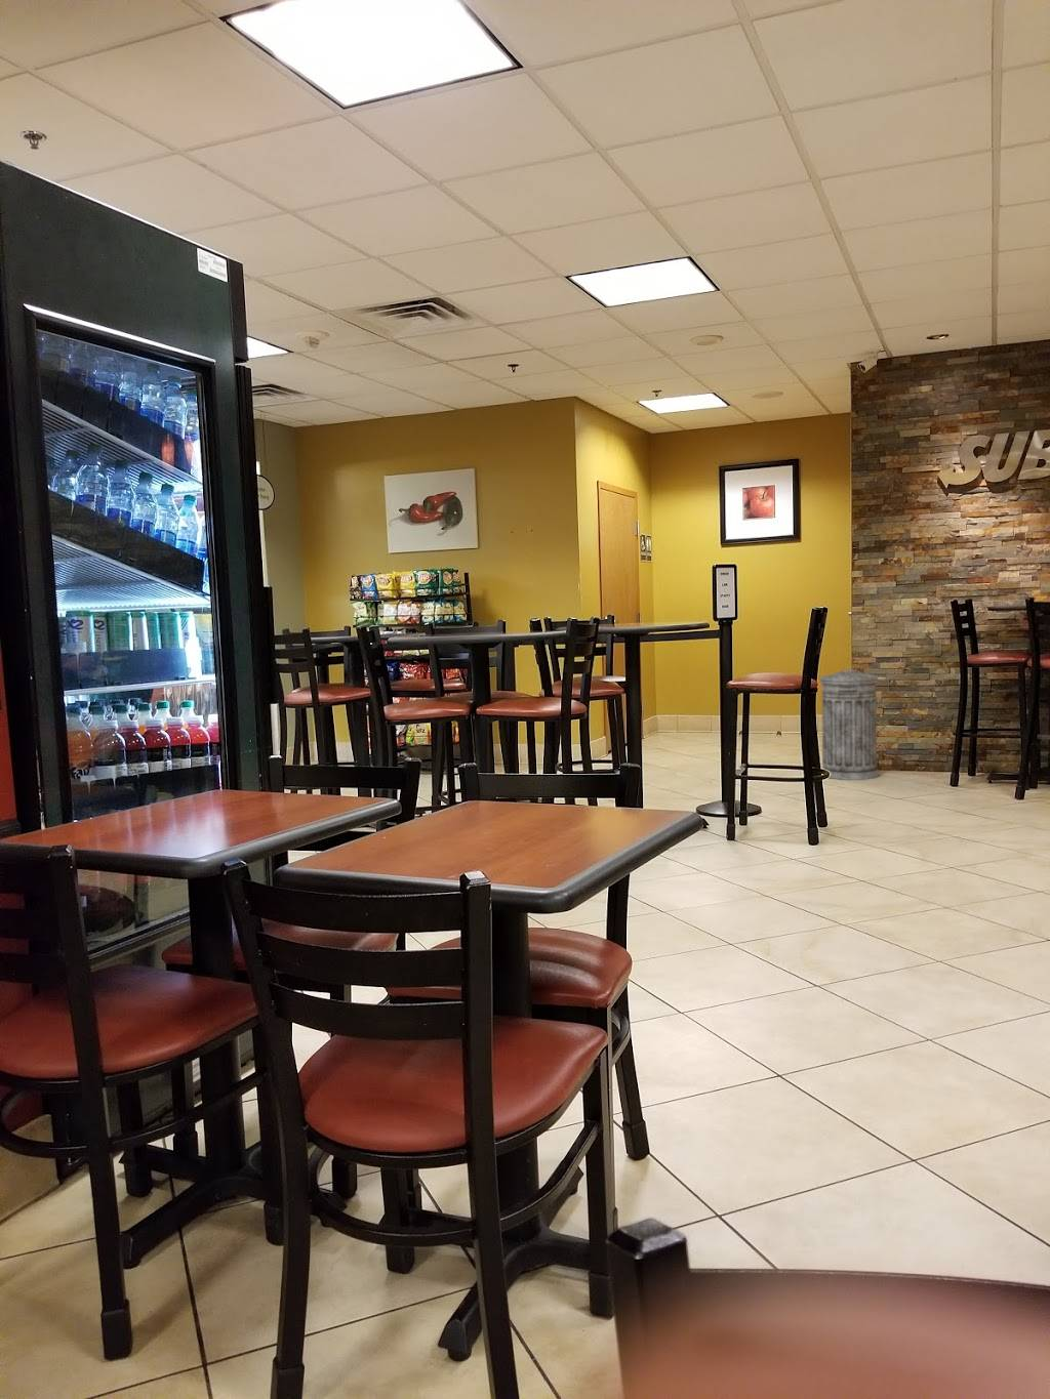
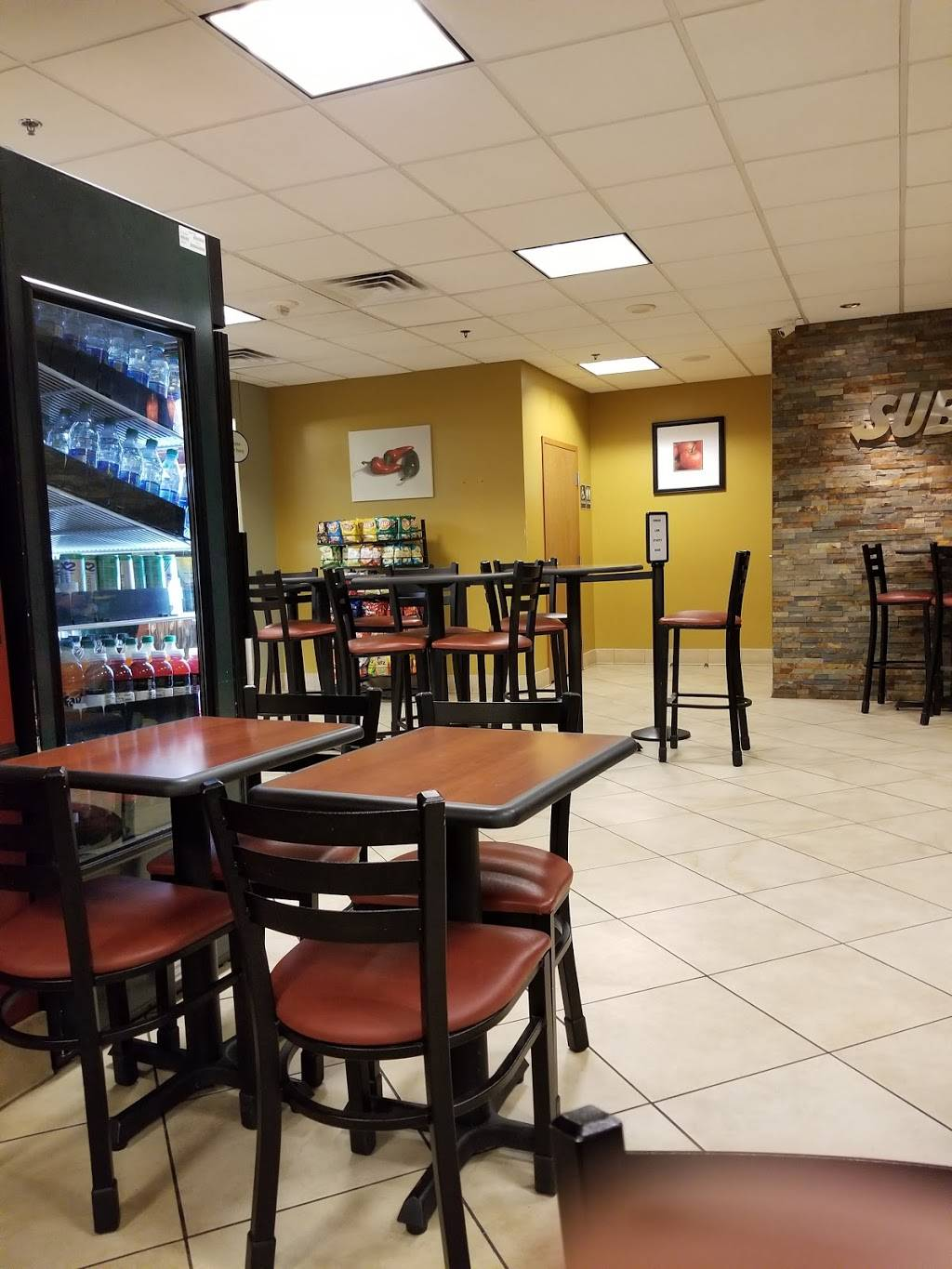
- trash can [819,665,880,781]
